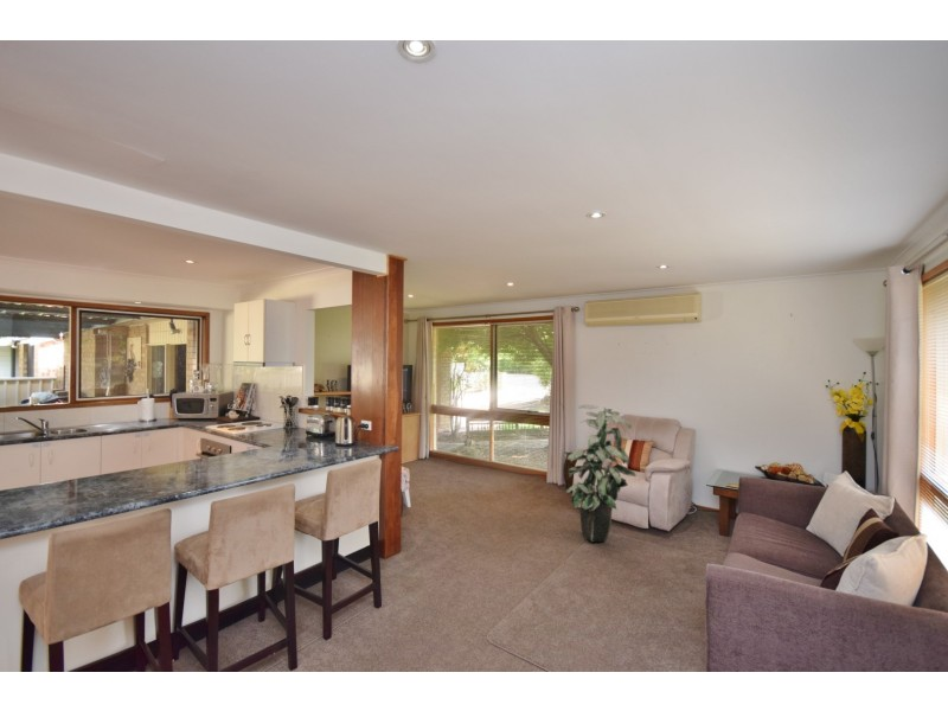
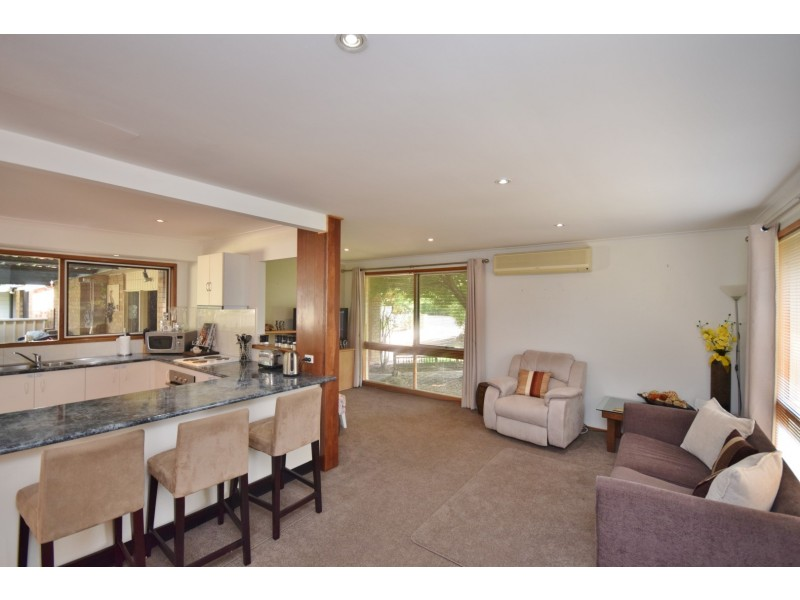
- indoor plant [562,404,638,543]
